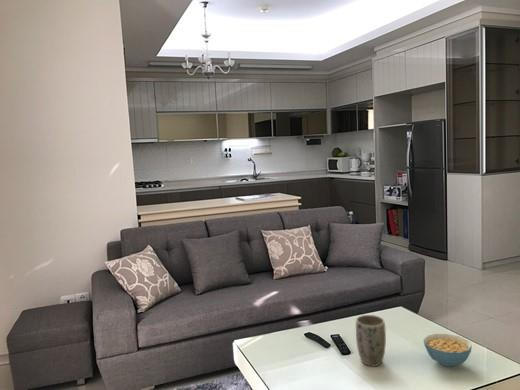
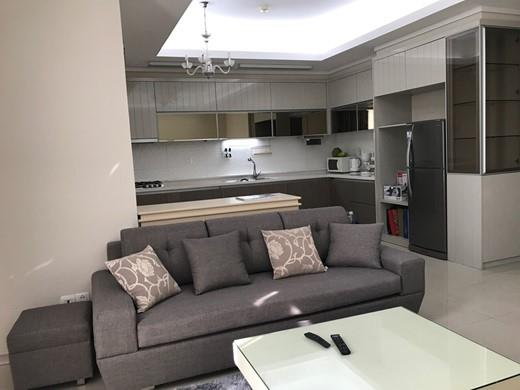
- plant pot [355,314,387,367]
- cereal bowl [423,333,473,367]
